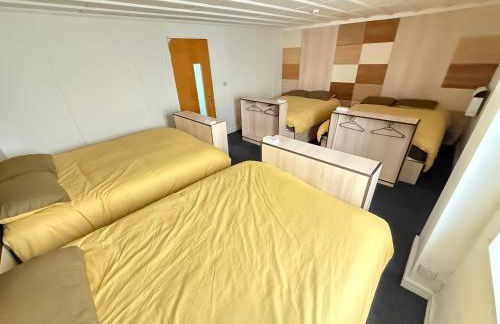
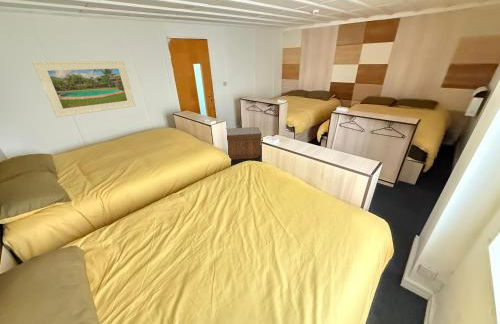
+ bench [226,126,263,161]
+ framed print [31,60,136,118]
